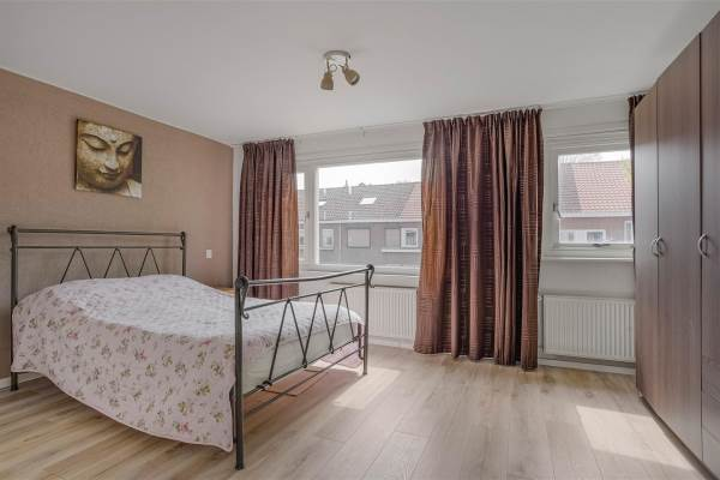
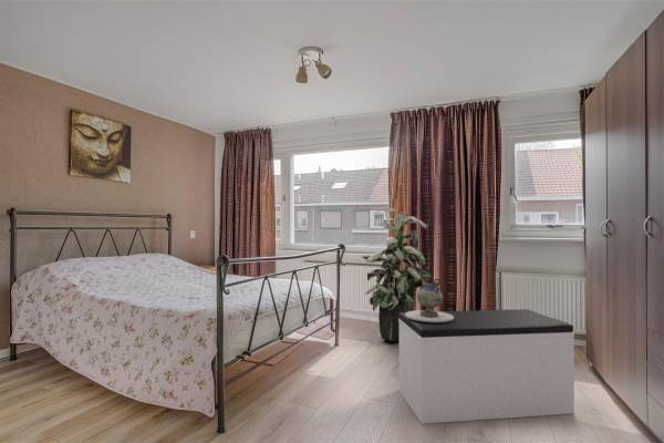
+ indoor plant [361,206,433,342]
+ decorative vase [405,276,454,322]
+ bench [397,308,575,425]
